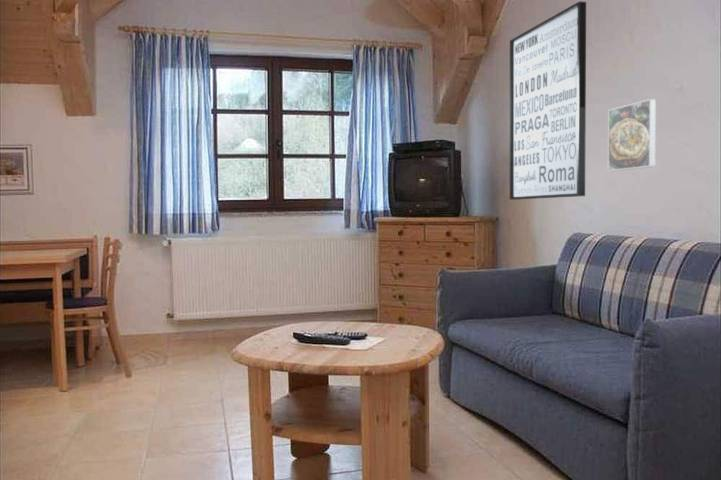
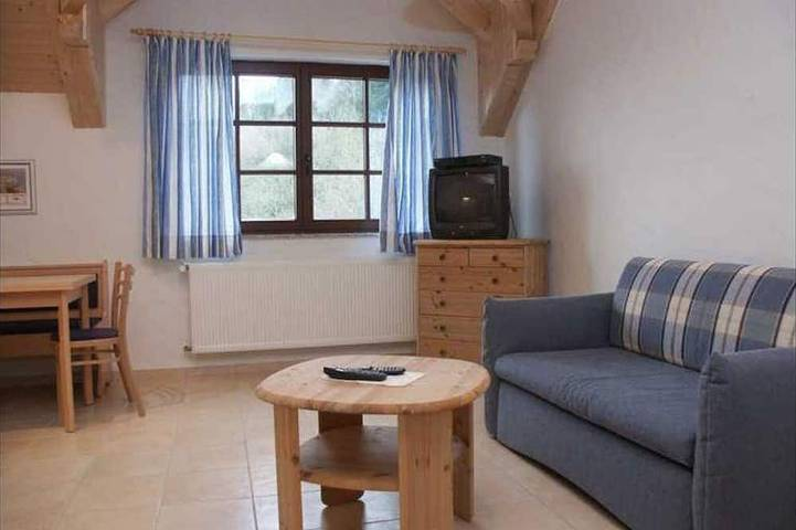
- wall art [509,0,587,201]
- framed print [607,98,657,172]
